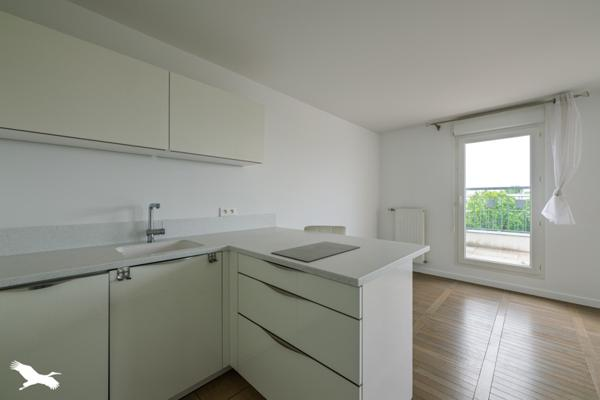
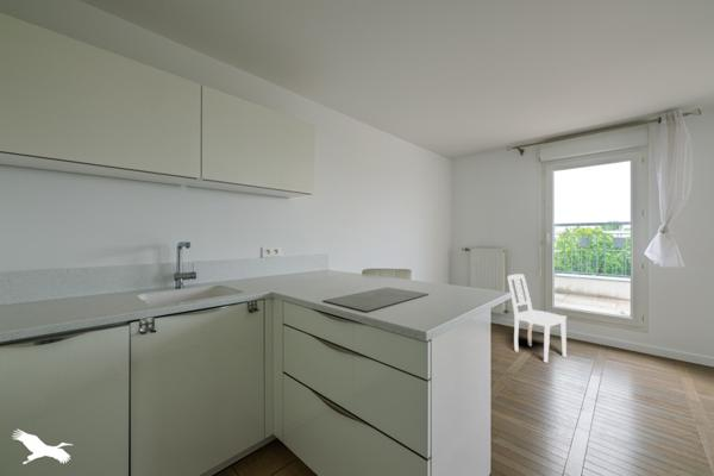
+ dining chair [507,273,568,364]
